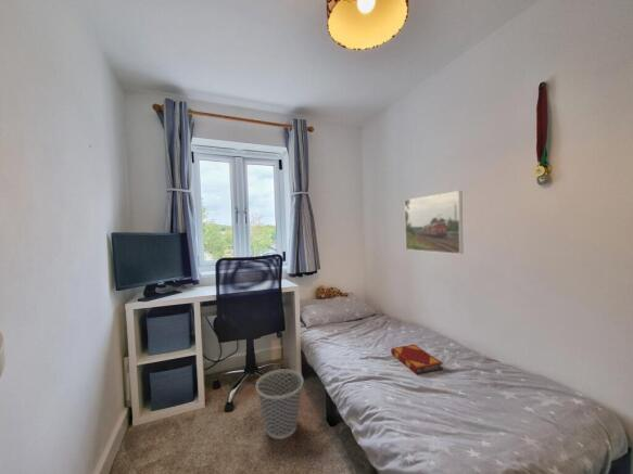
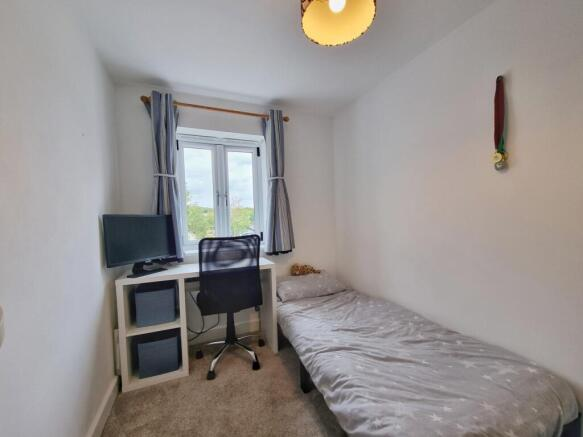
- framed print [404,190,465,255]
- wastebasket [255,369,304,440]
- hardback book [390,343,443,375]
